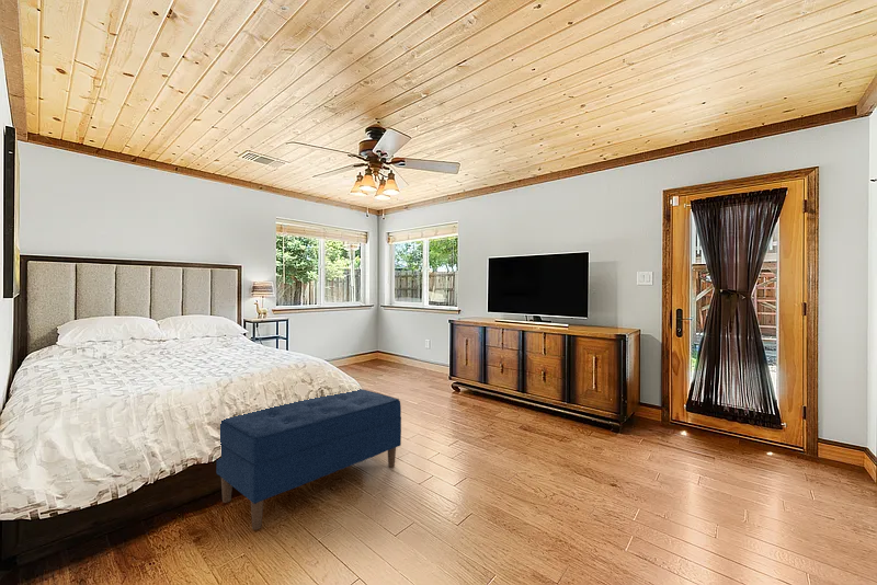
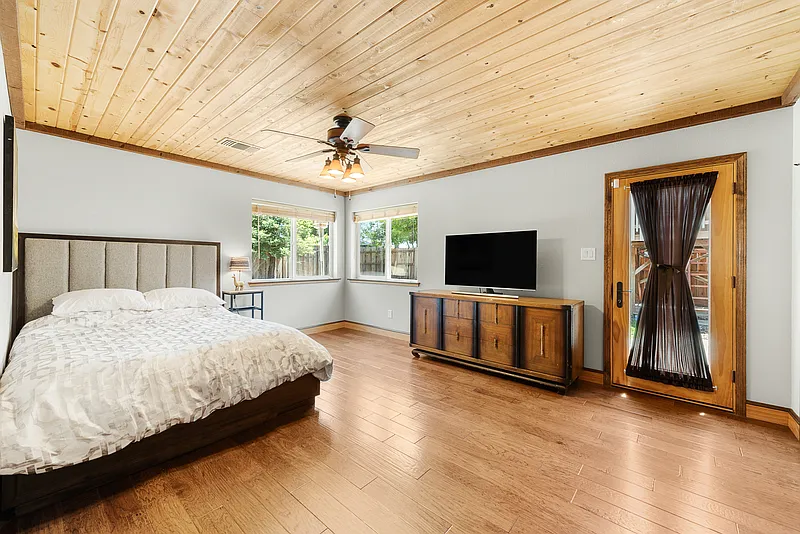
- bench [215,388,402,531]
